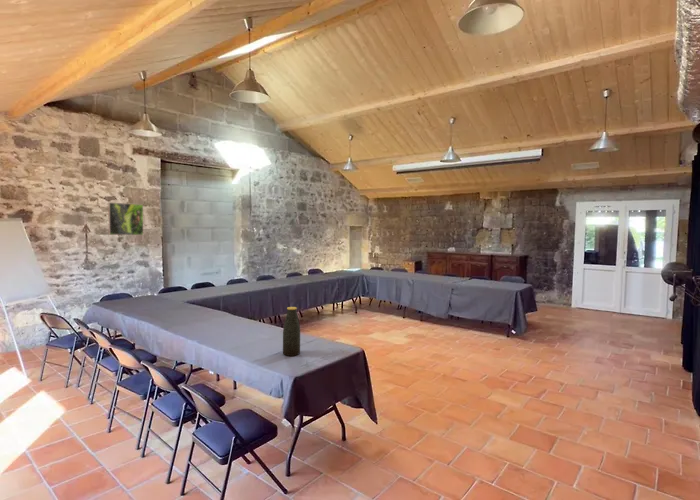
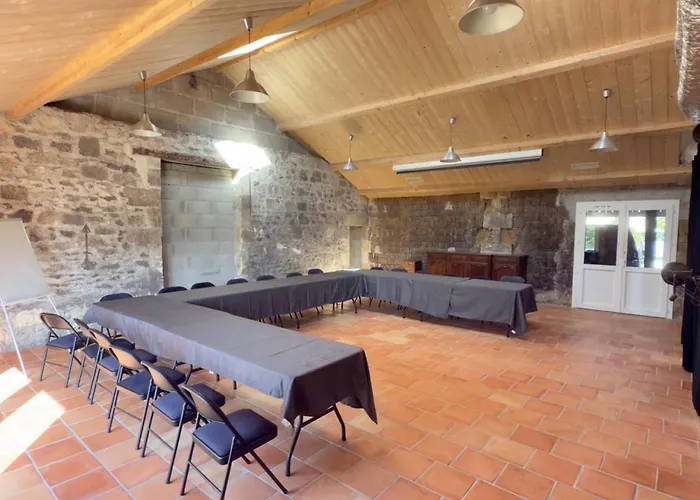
- bottle [282,306,301,357]
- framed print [107,201,144,236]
